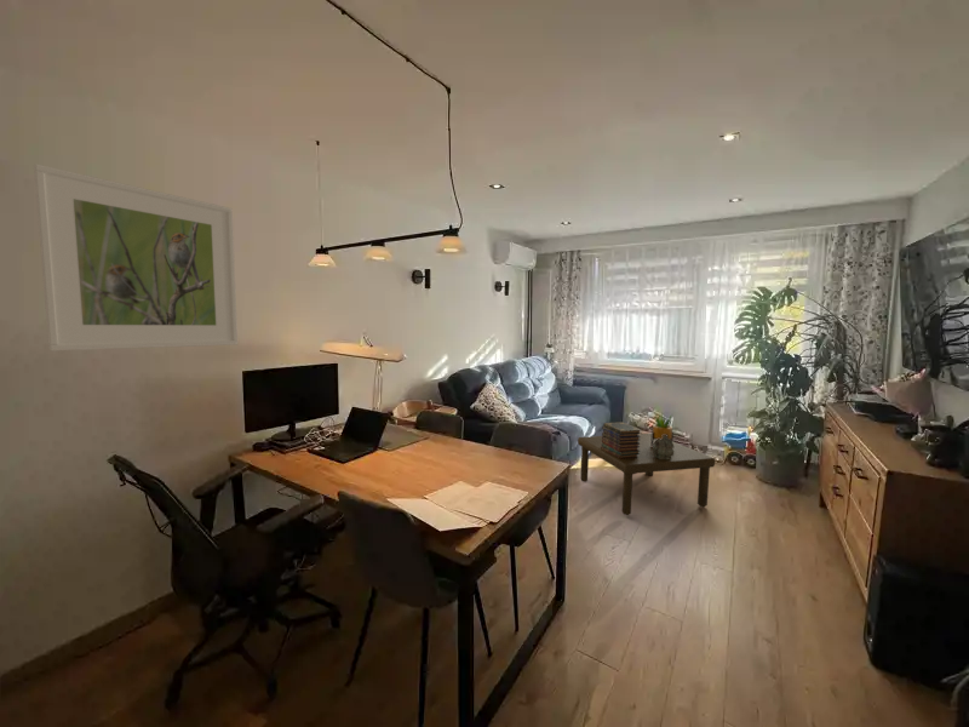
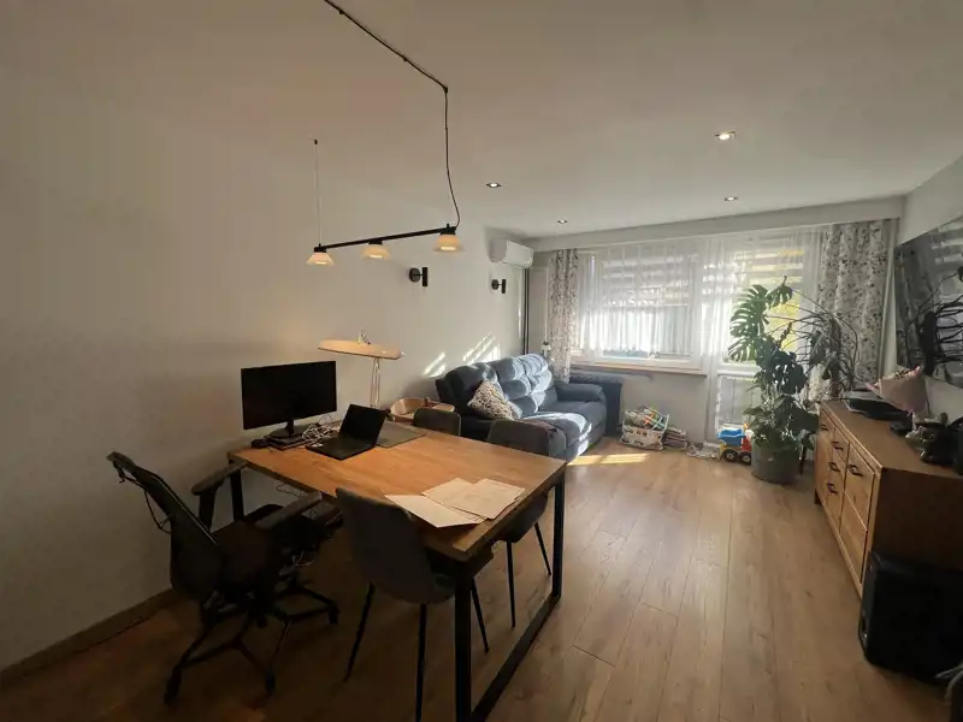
- book stack [601,422,642,459]
- coffee table [577,433,716,516]
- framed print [33,162,239,353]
- potted plant [650,411,675,447]
- decorative box [653,435,675,459]
